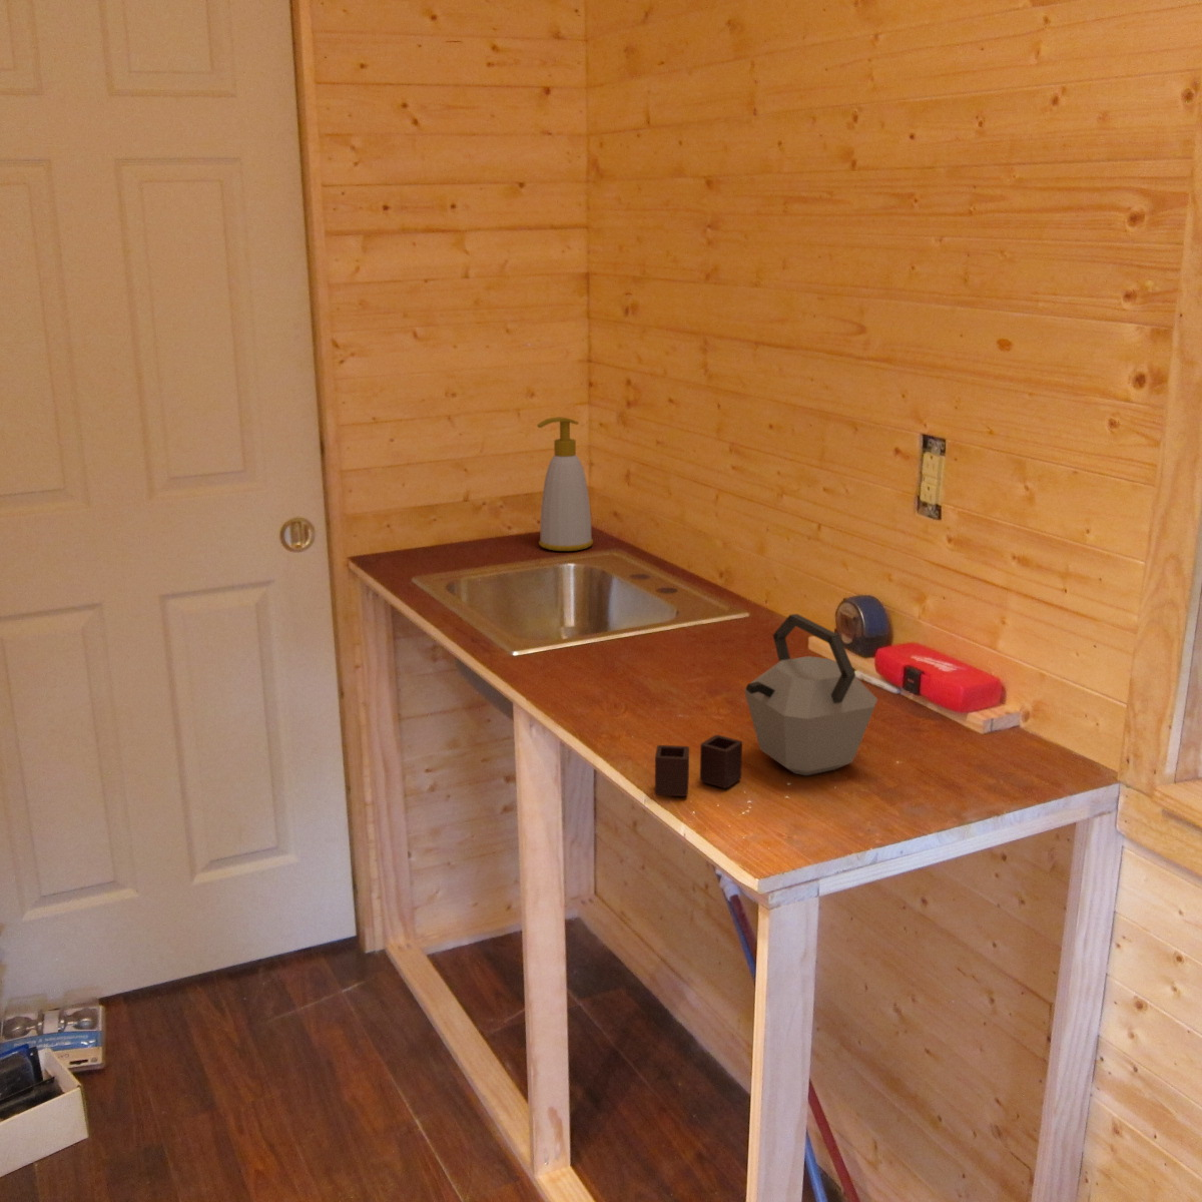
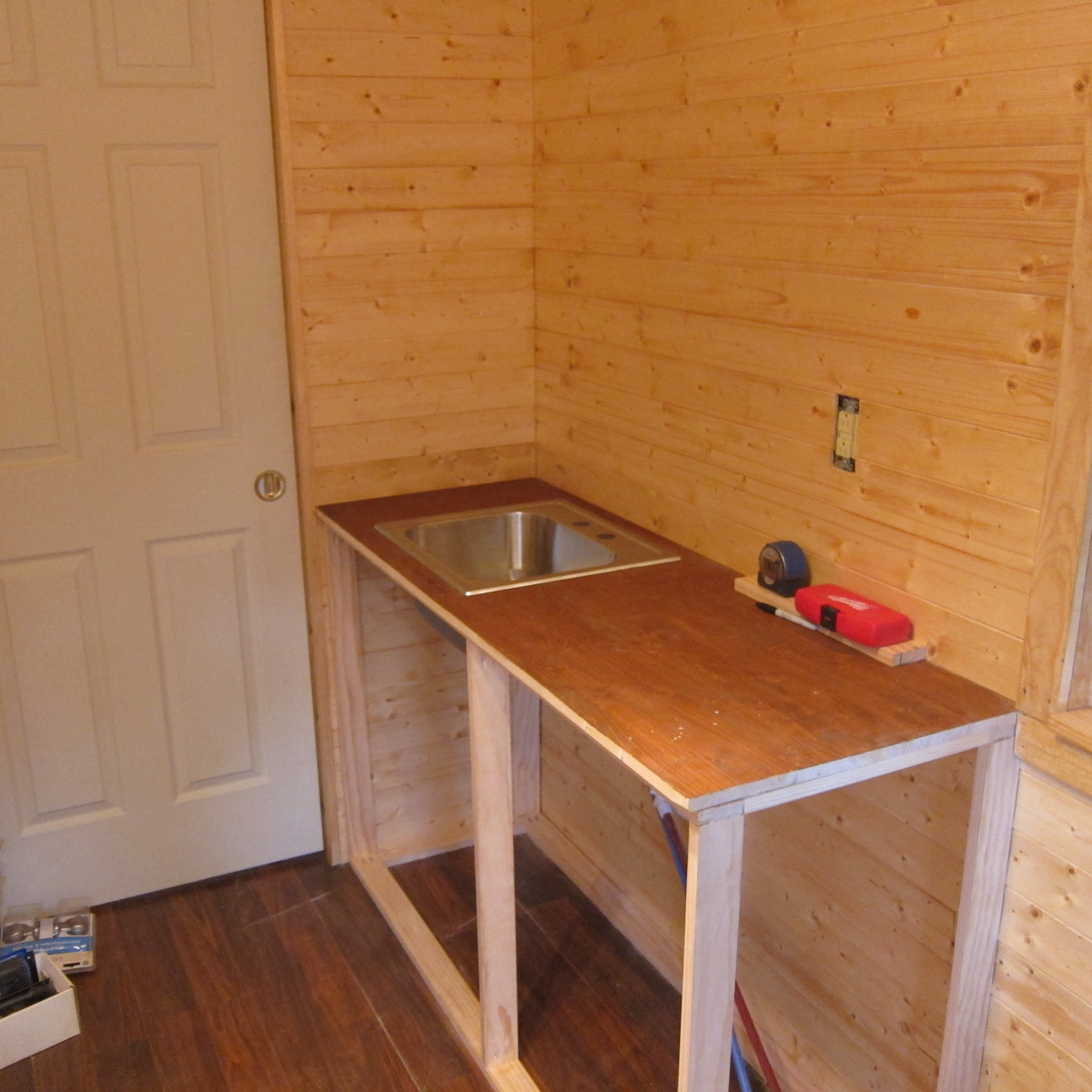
- soap bottle [536,416,594,551]
- kettle [654,613,878,797]
